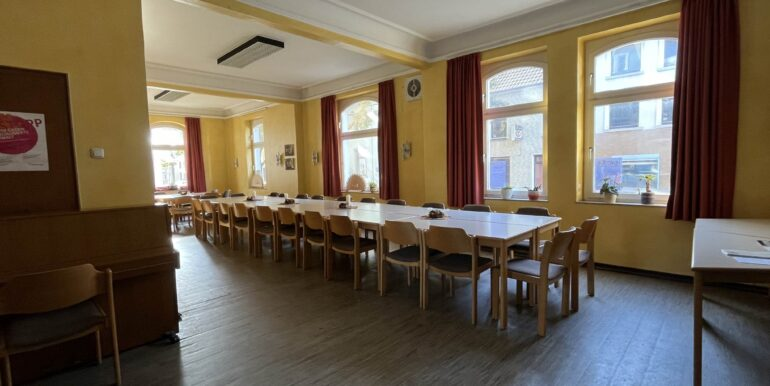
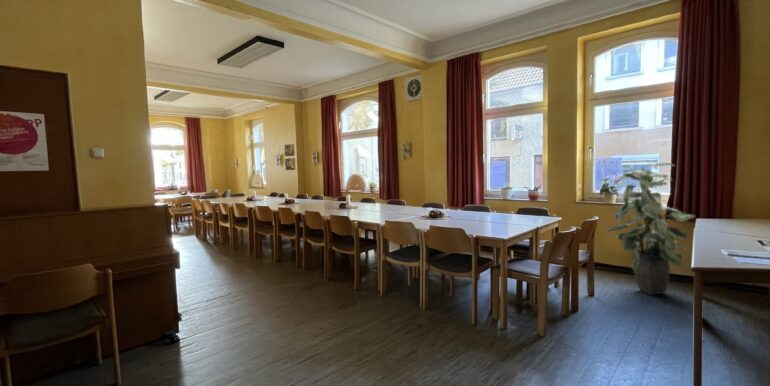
+ indoor plant [605,162,697,296]
